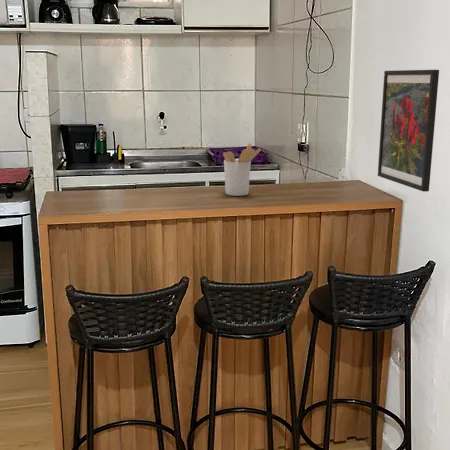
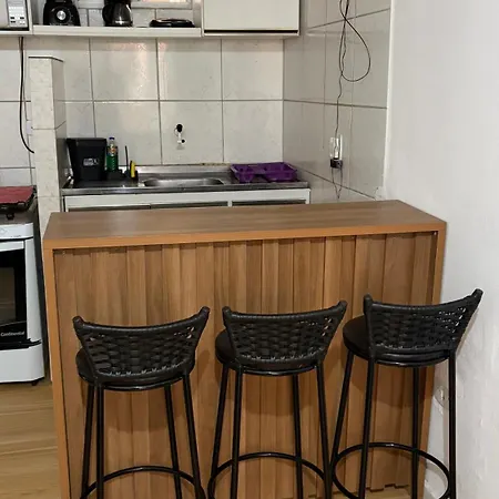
- utensil holder [222,142,262,197]
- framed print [377,69,440,193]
